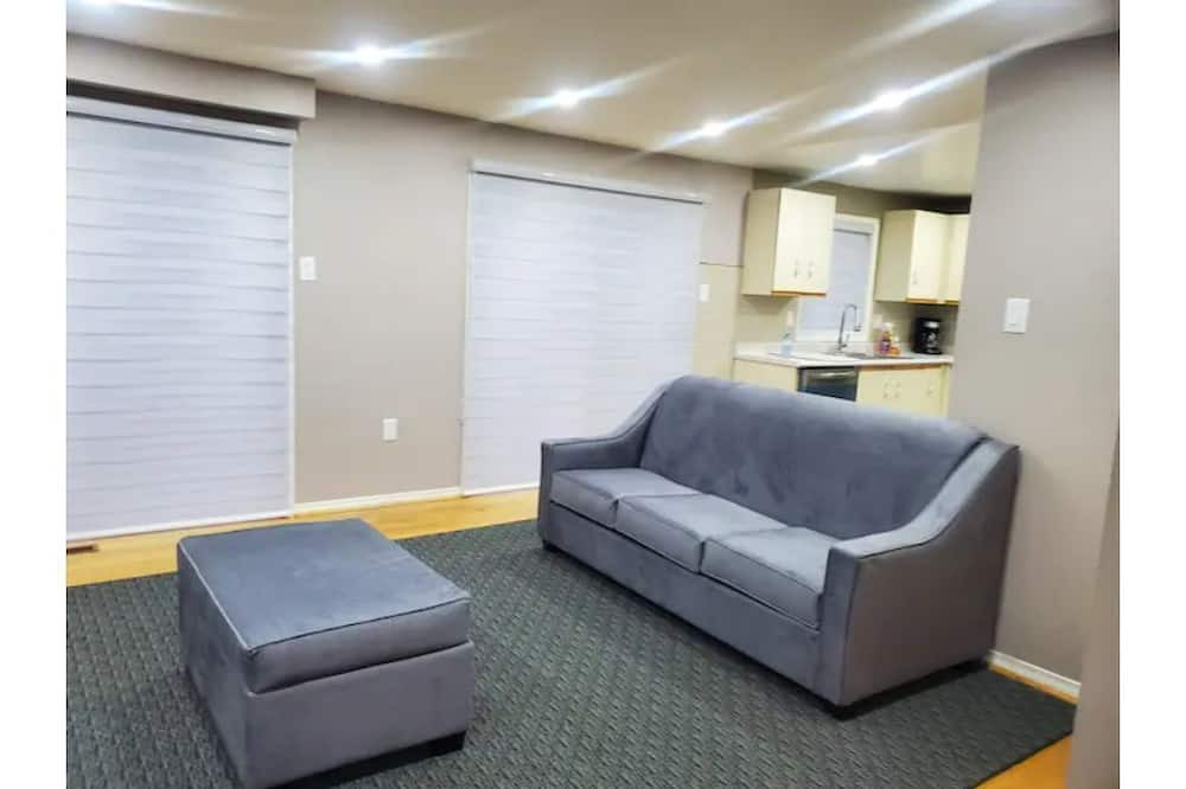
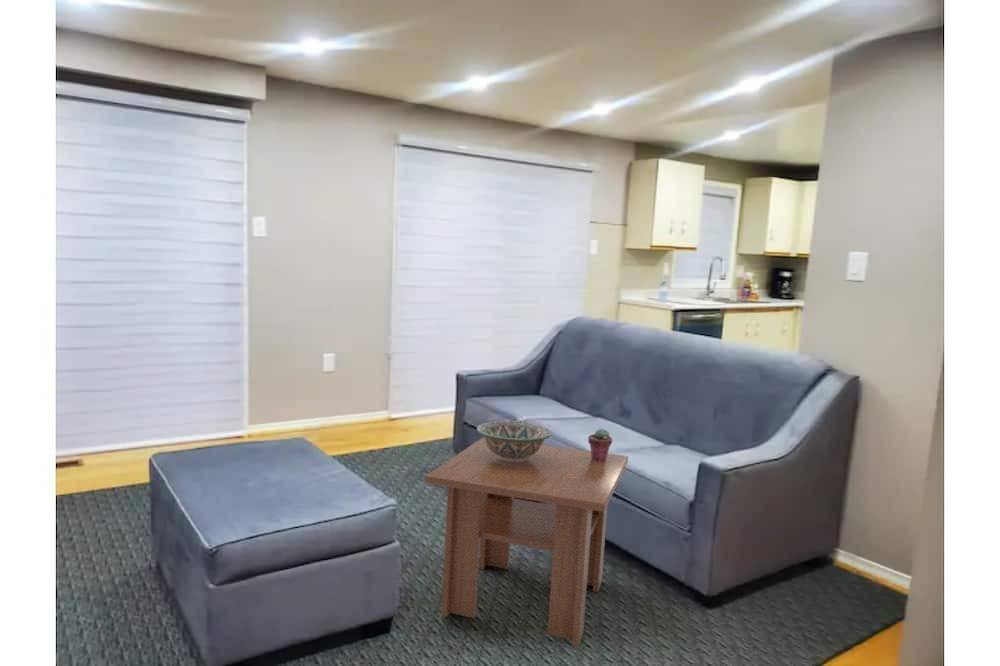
+ decorative bowl [476,420,553,462]
+ potted succulent [587,427,613,461]
+ coffee table [424,437,629,647]
